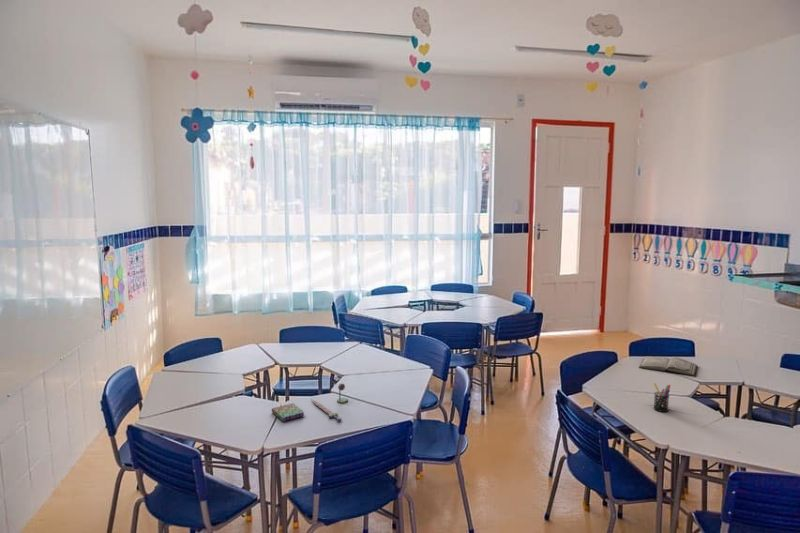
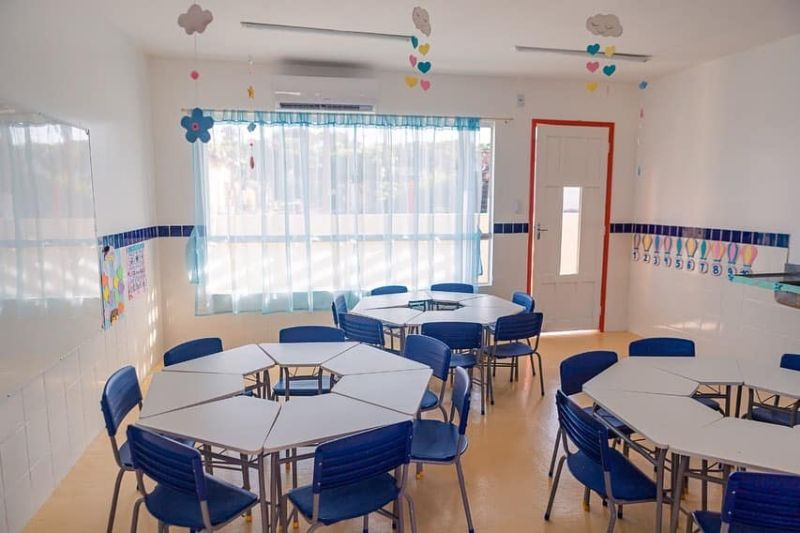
- pen holder [653,382,671,413]
- board game [271,382,349,423]
- diary [638,356,699,378]
